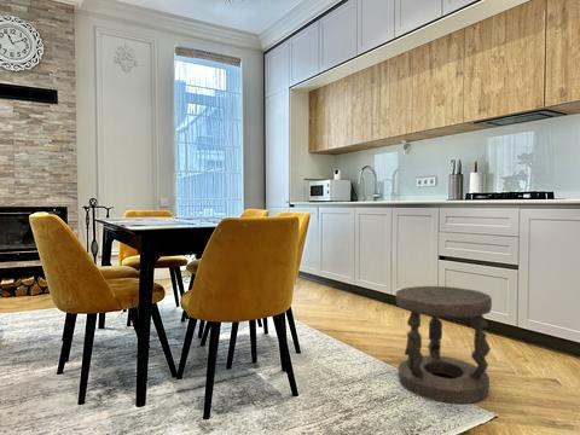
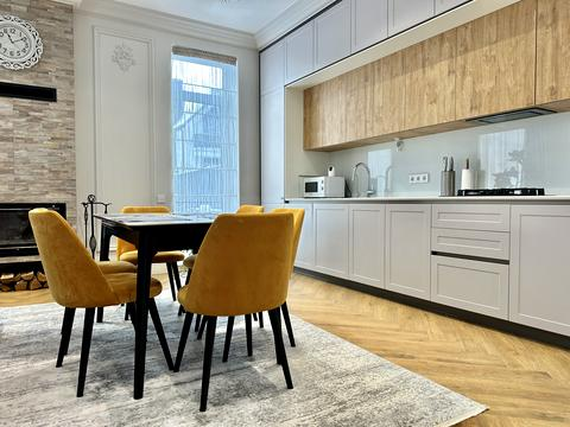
- stool [395,285,493,405]
